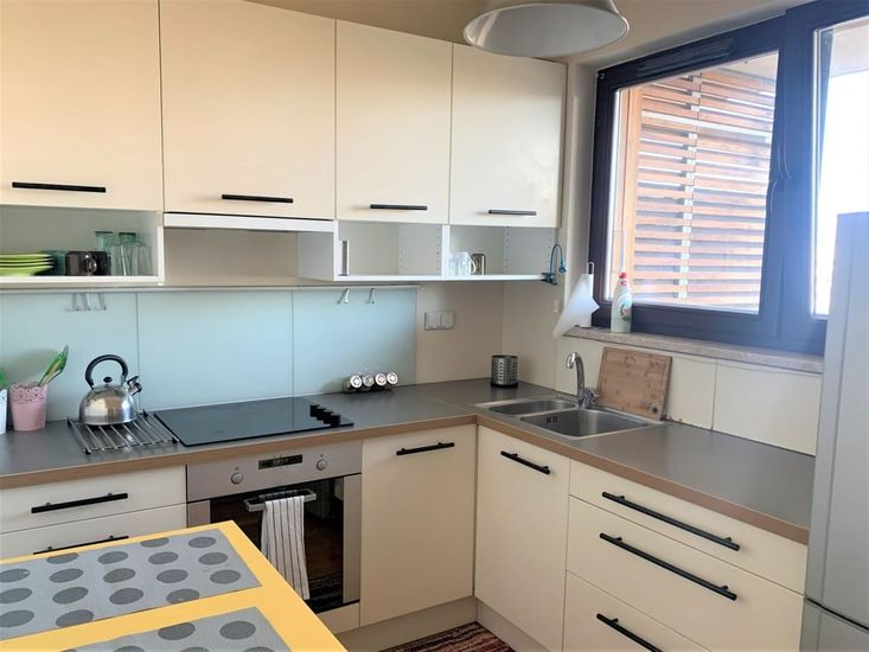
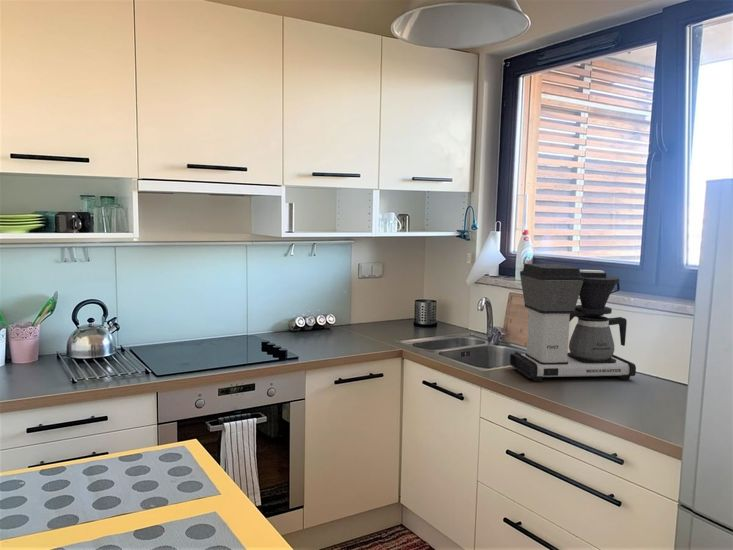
+ coffee maker [509,263,637,382]
